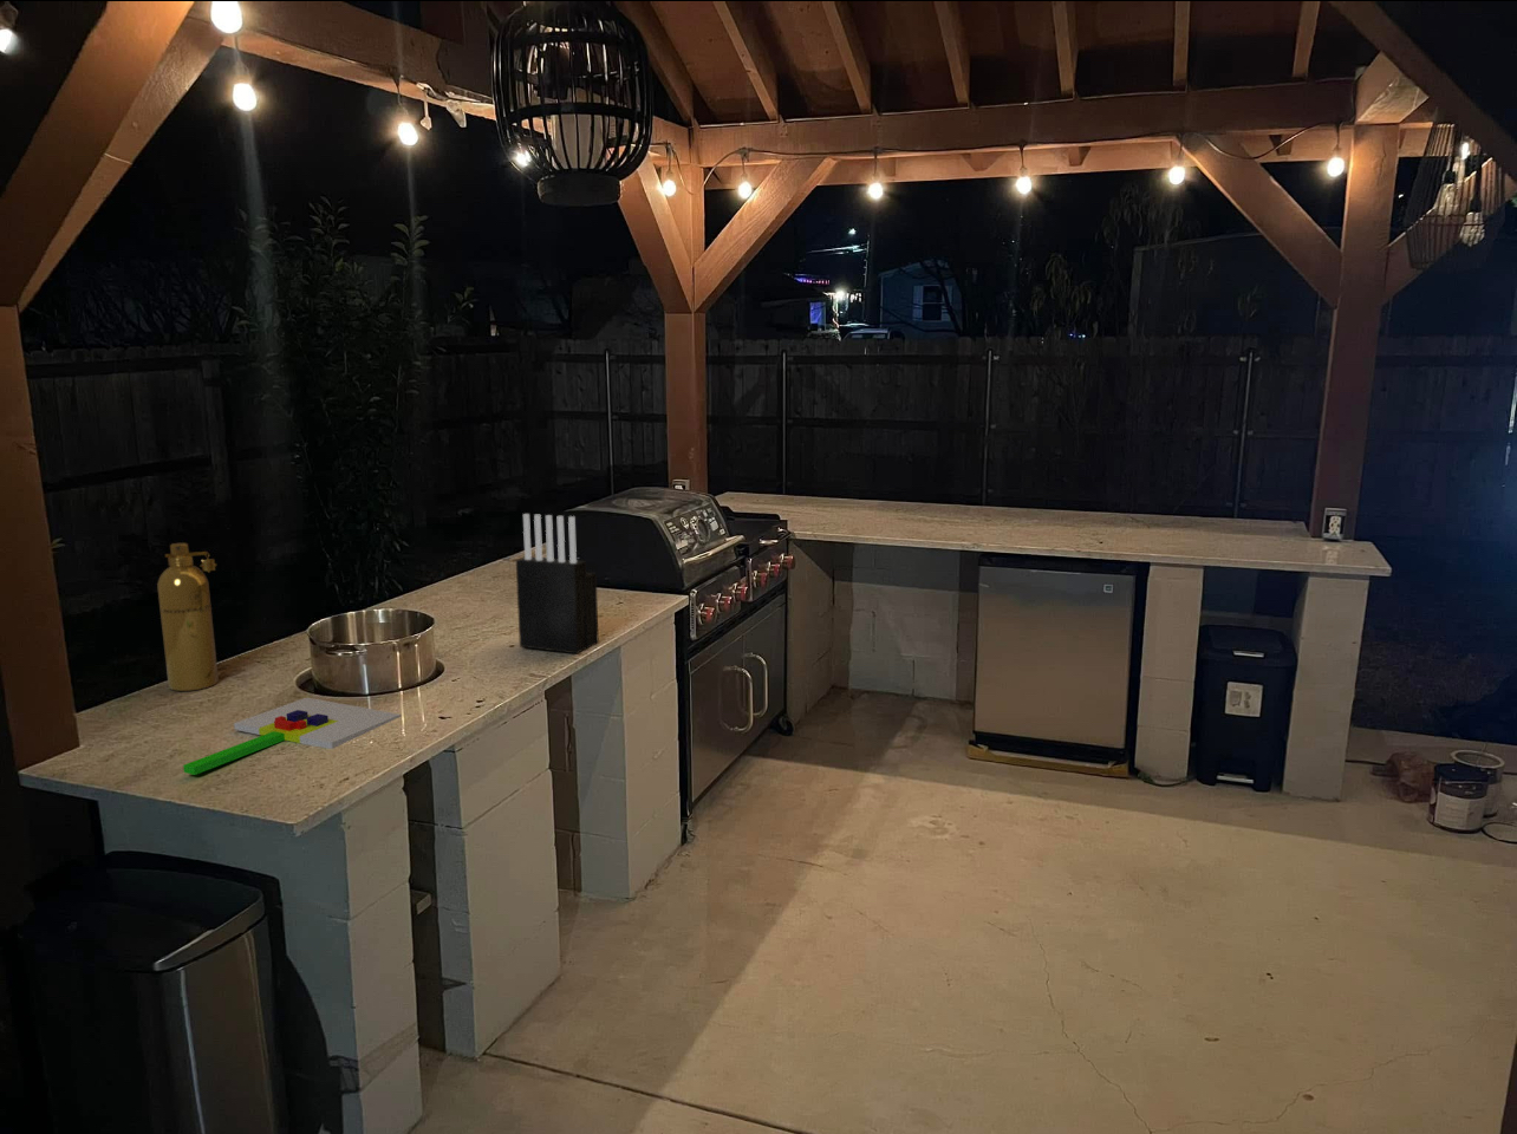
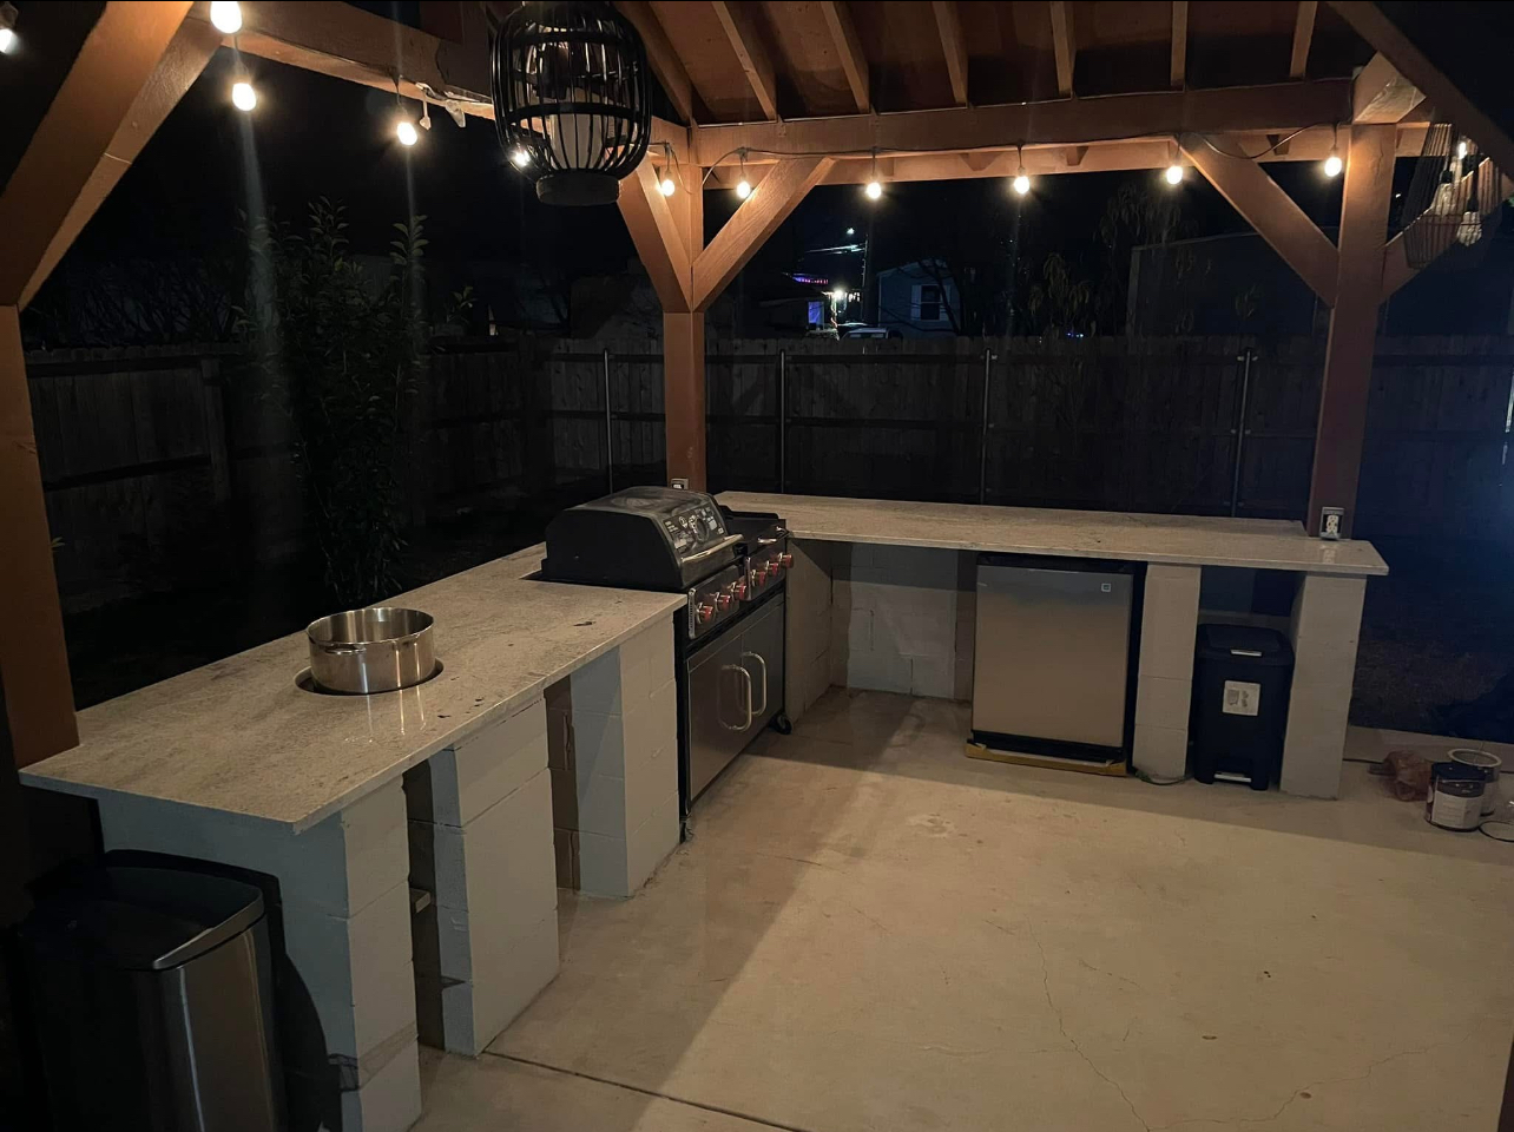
- knife block [515,512,601,654]
- chopping board [182,697,402,777]
- spray bottle [156,542,219,692]
